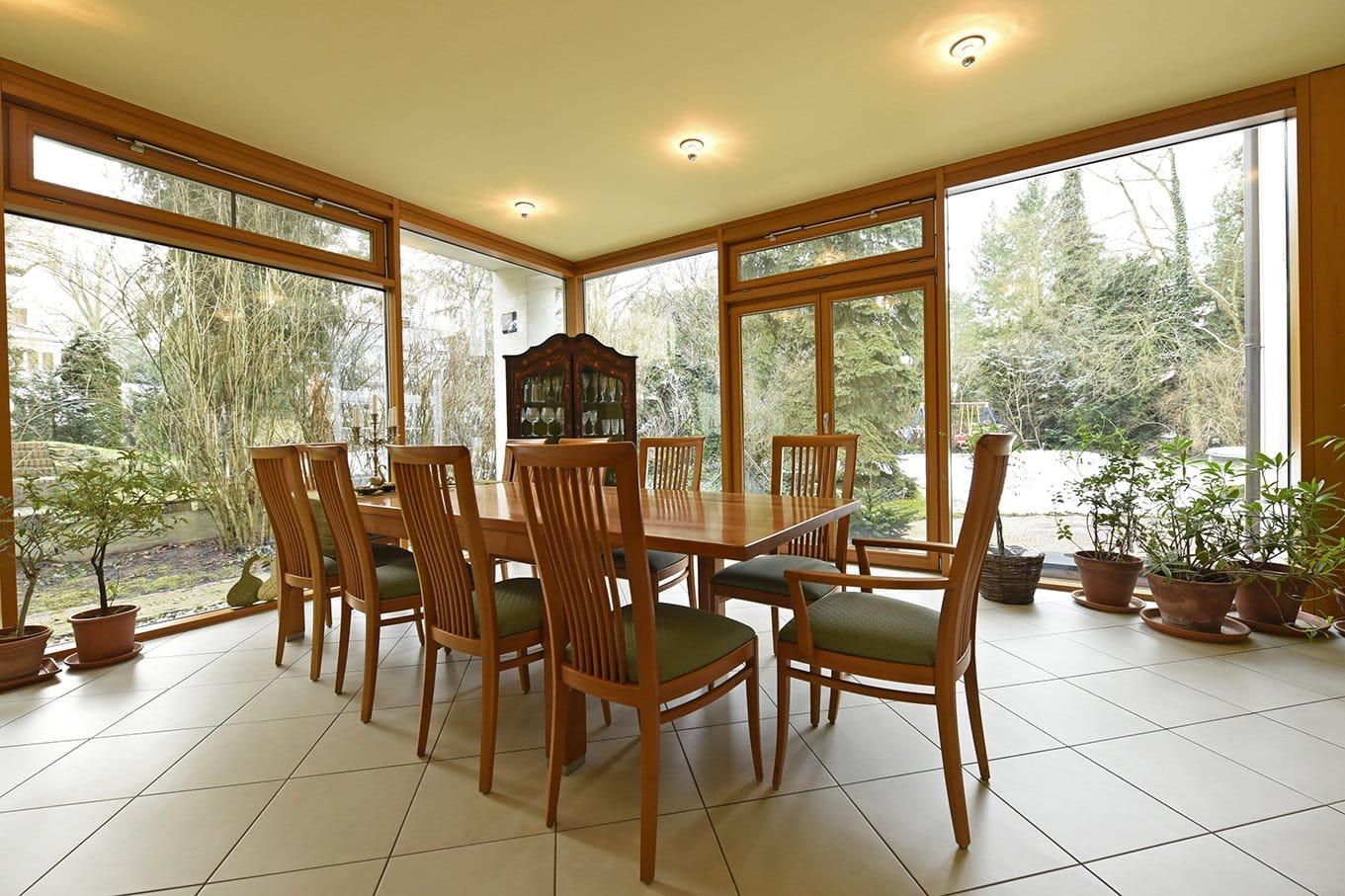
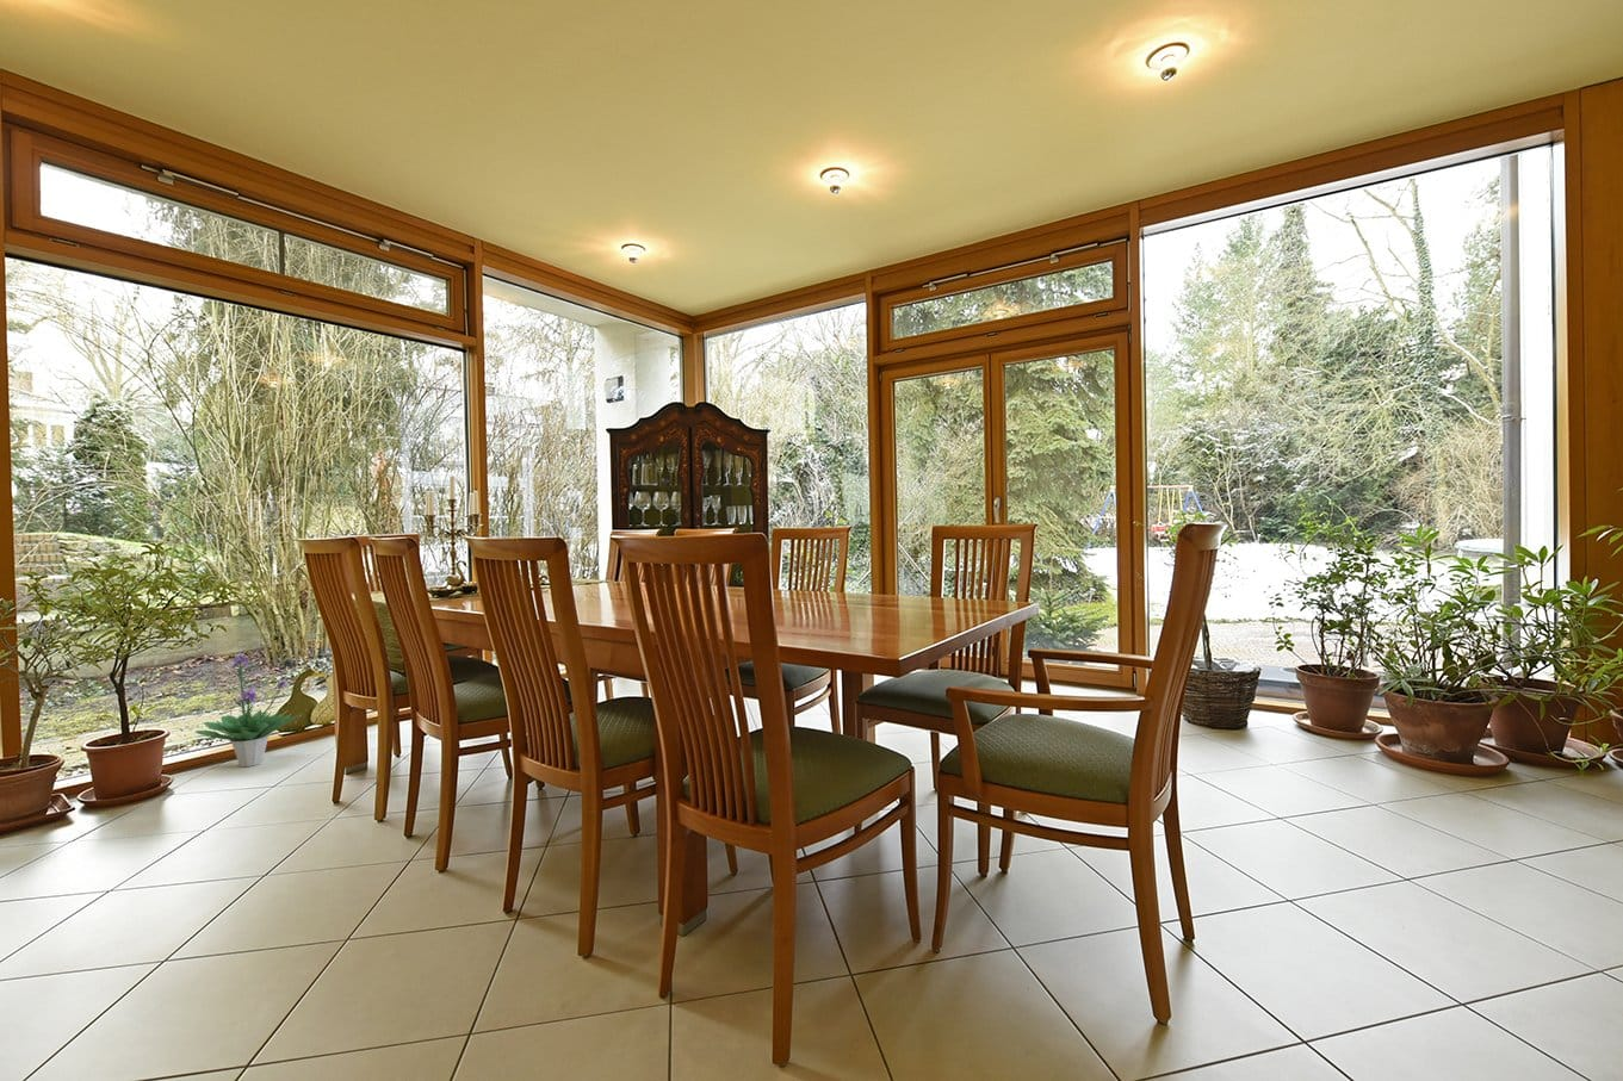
+ potted plant [194,651,302,767]
